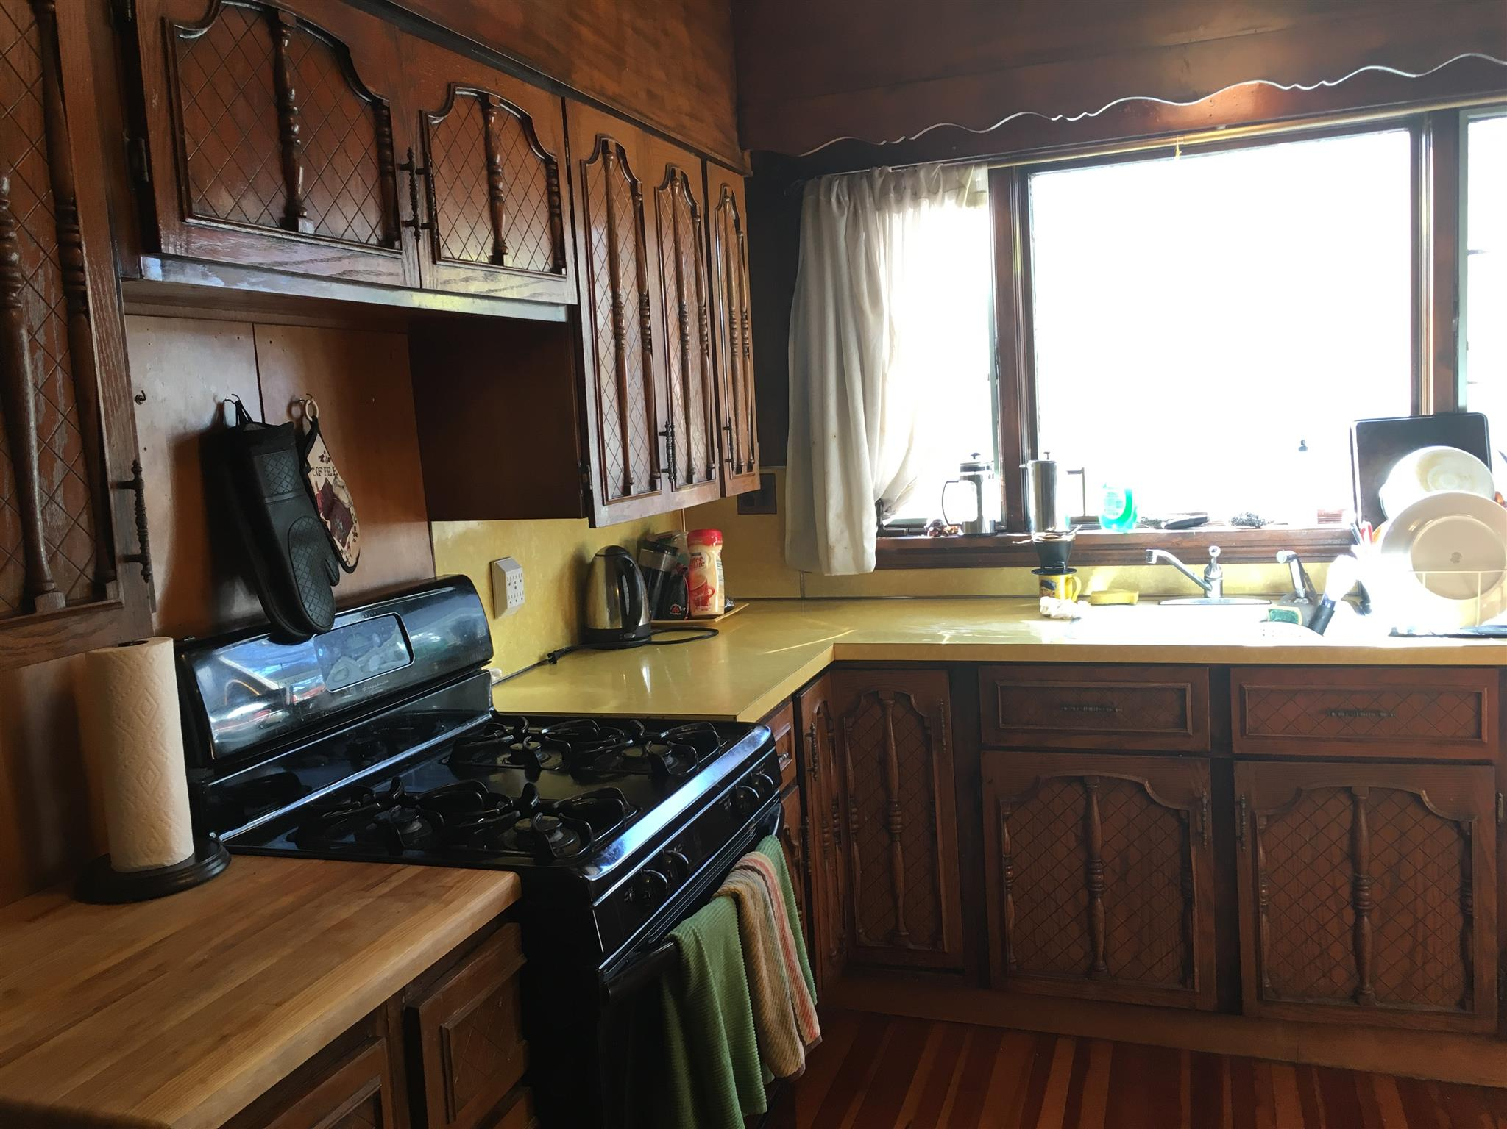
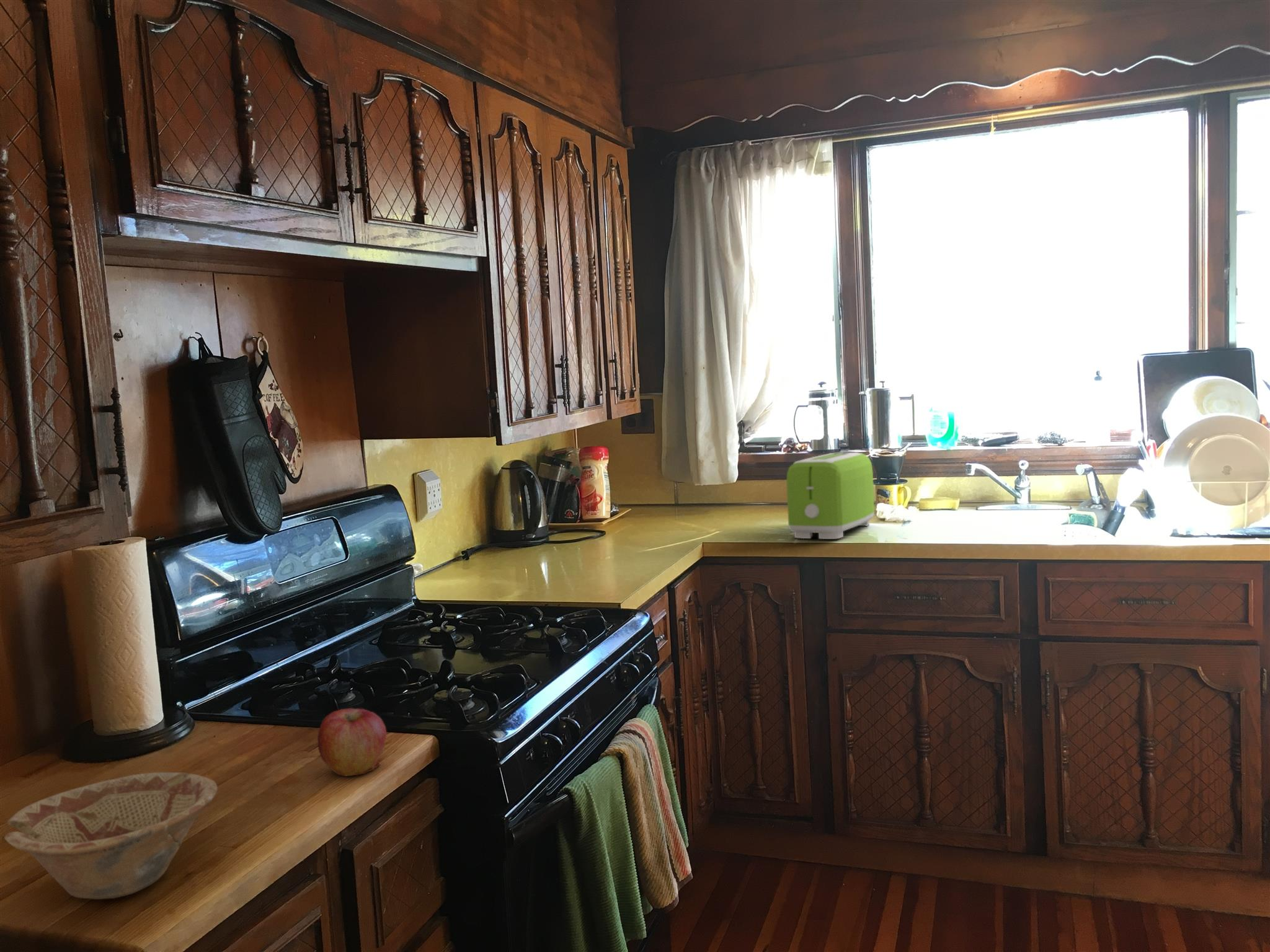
+ apple [317,708,387,777]
+ dish [4,772,218,900]
+ toaster [786,452,875,540]
